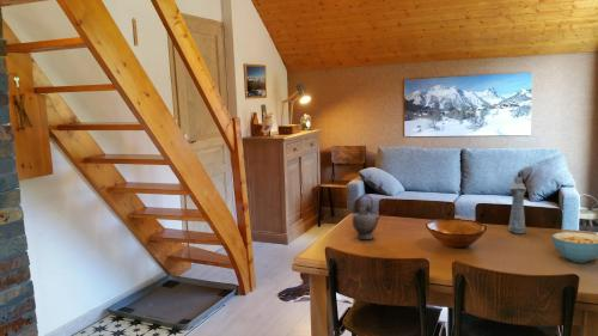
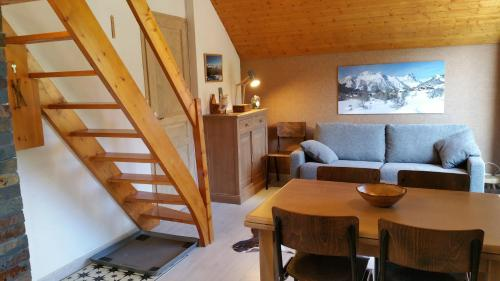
- bottle [507,176,529,234]
- teapot [352,194,384,240]
- cereal bowl [551,231,598,264]
